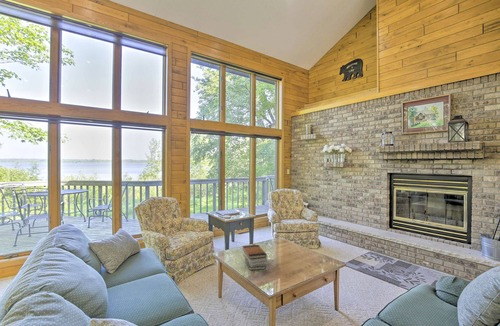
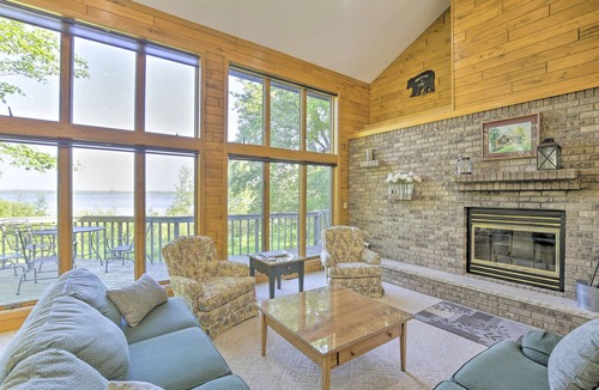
- book stack [242,244,268,271]
